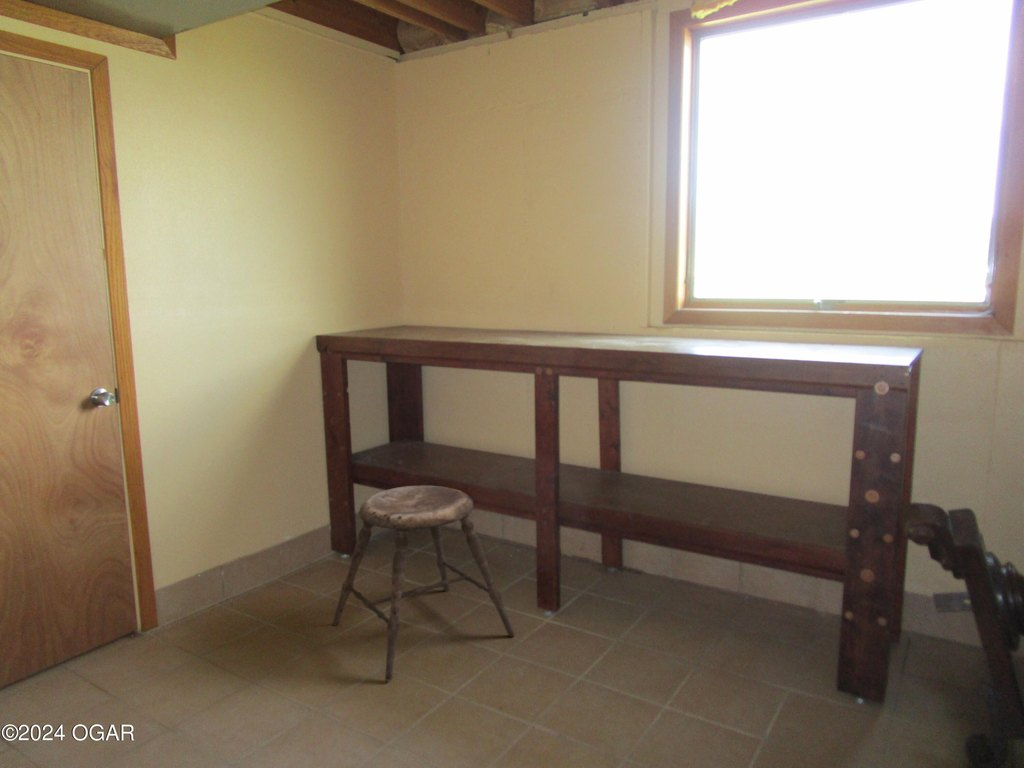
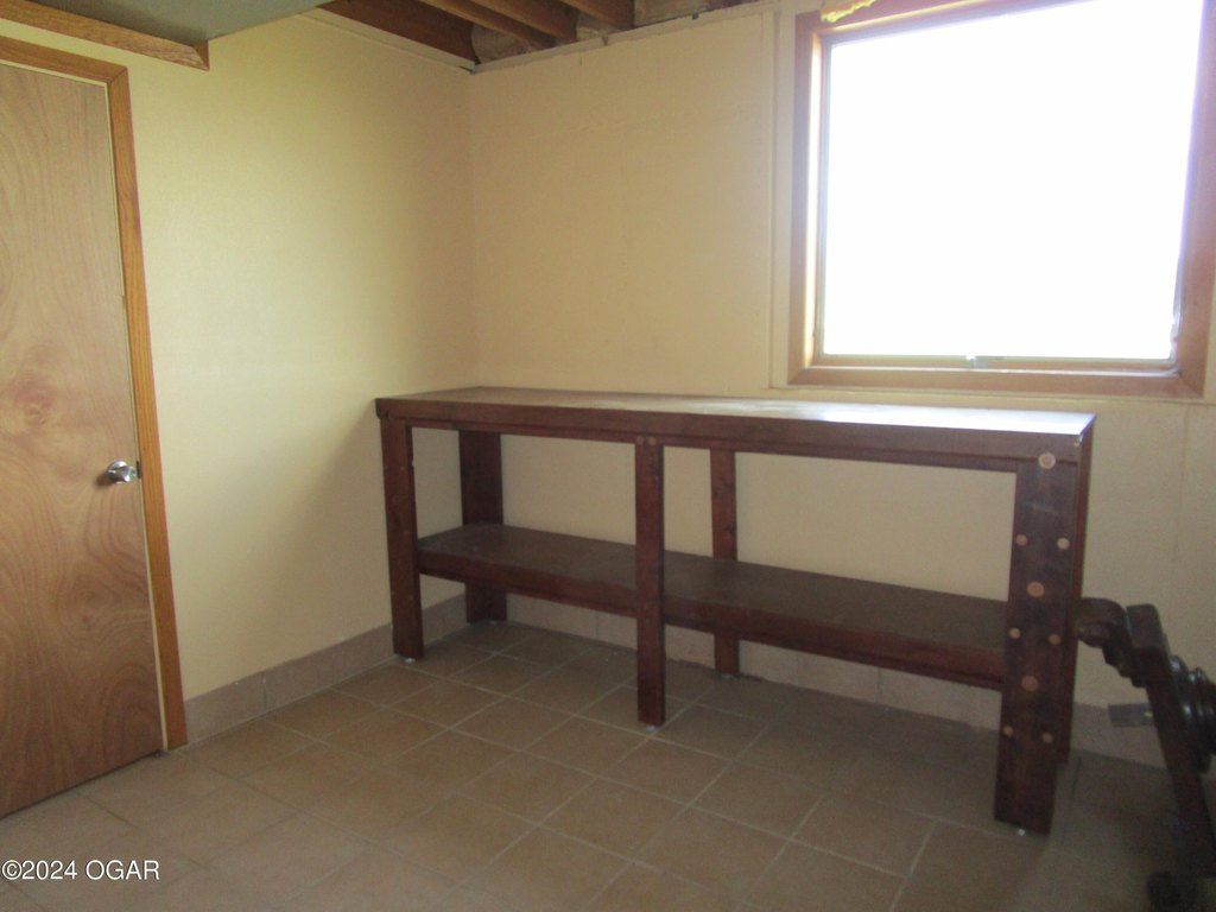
- stool [331,485,515,682]
